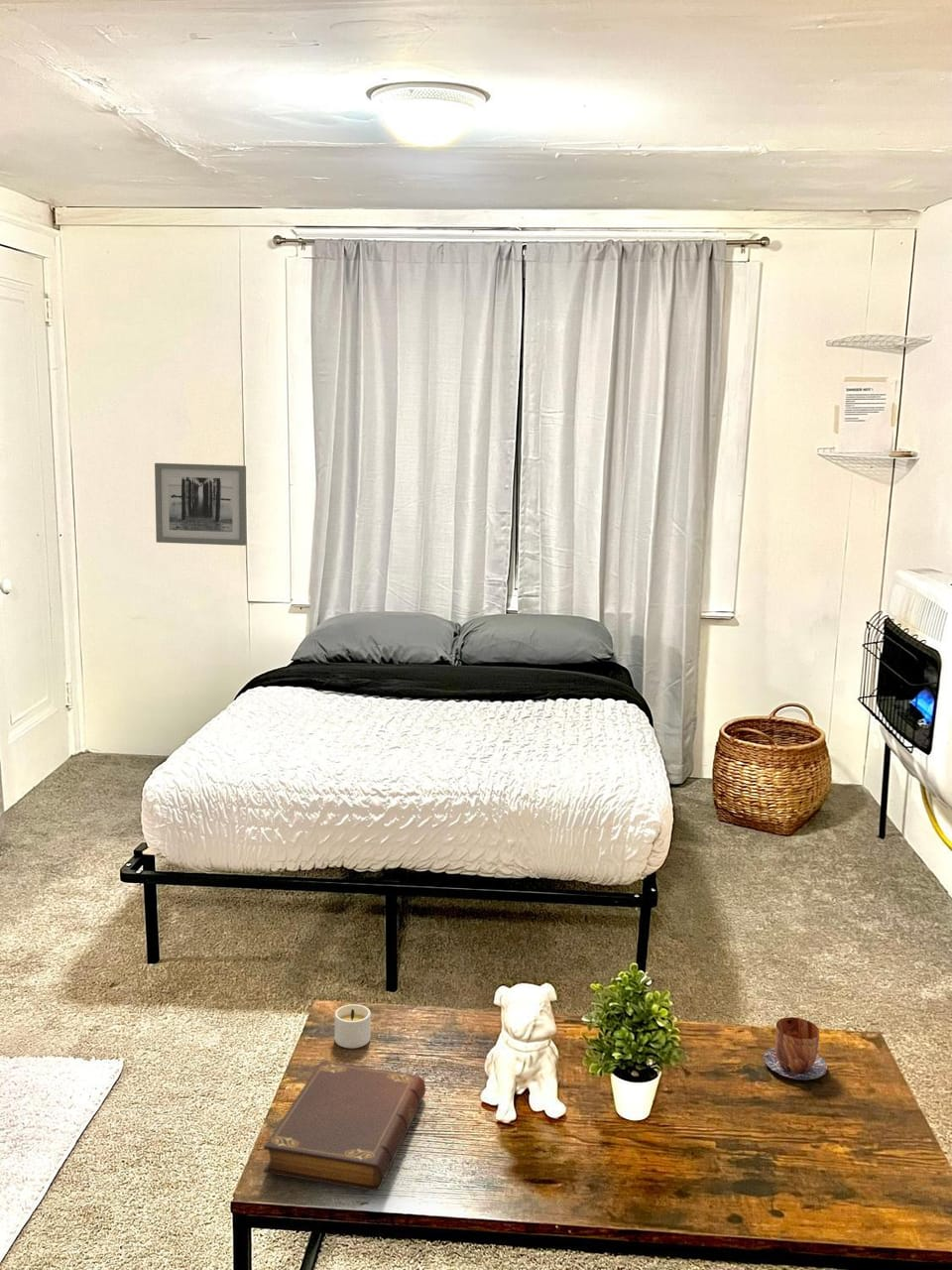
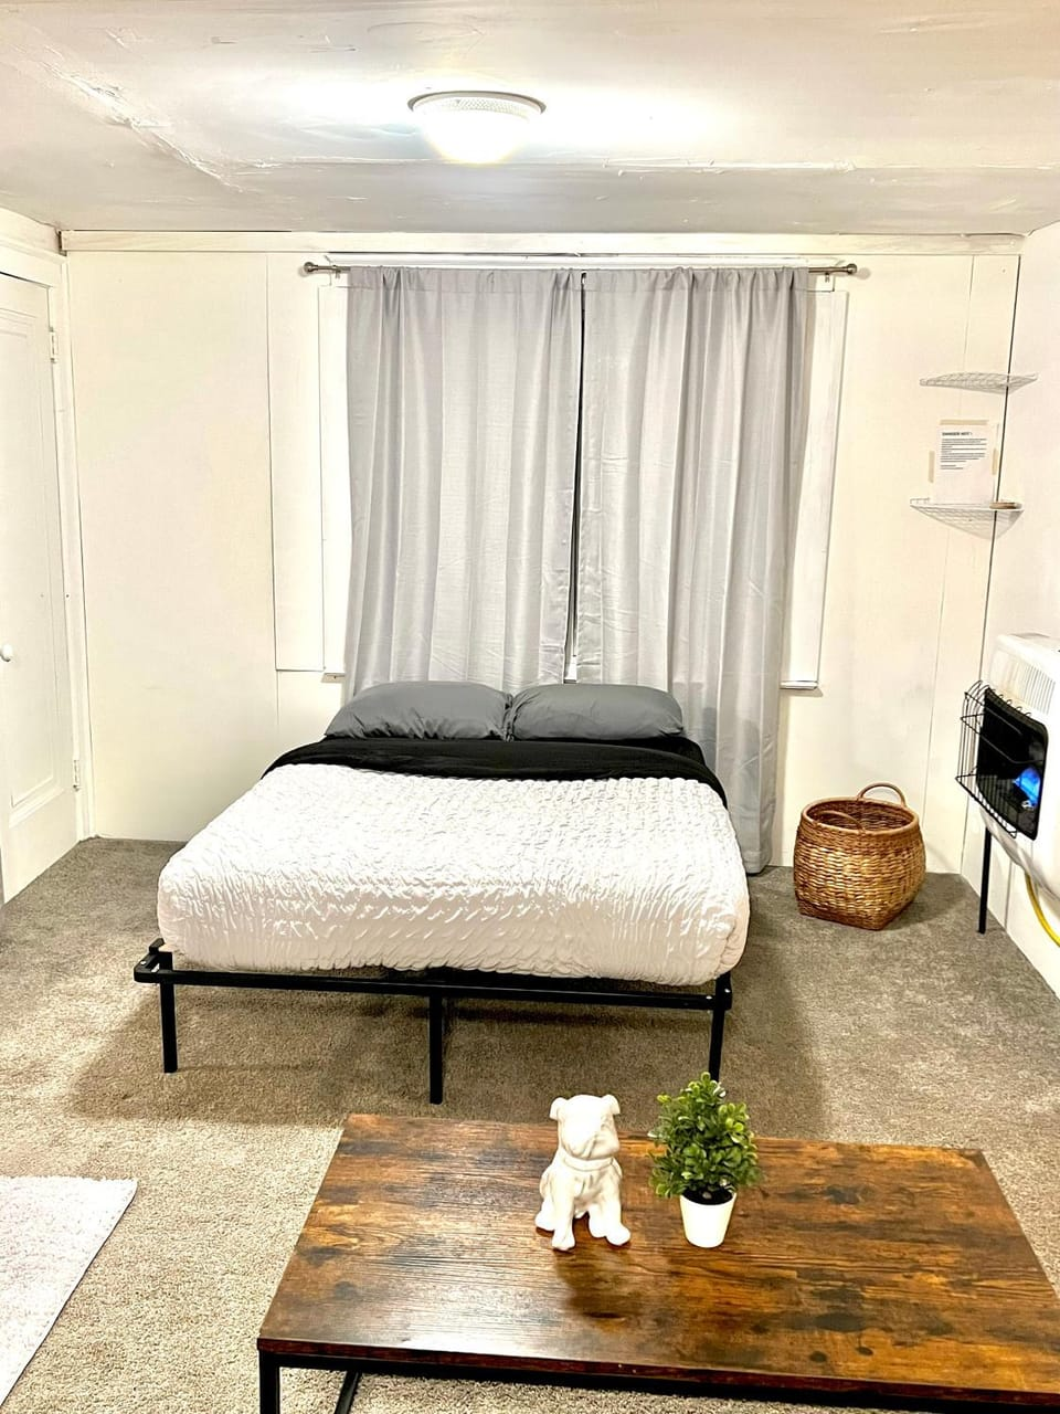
- mug [763,1016,828,1080]
- candle [334,1003,372,1049]
- book [263,1061,426,1193]
- wall art [154,462,248,547]
